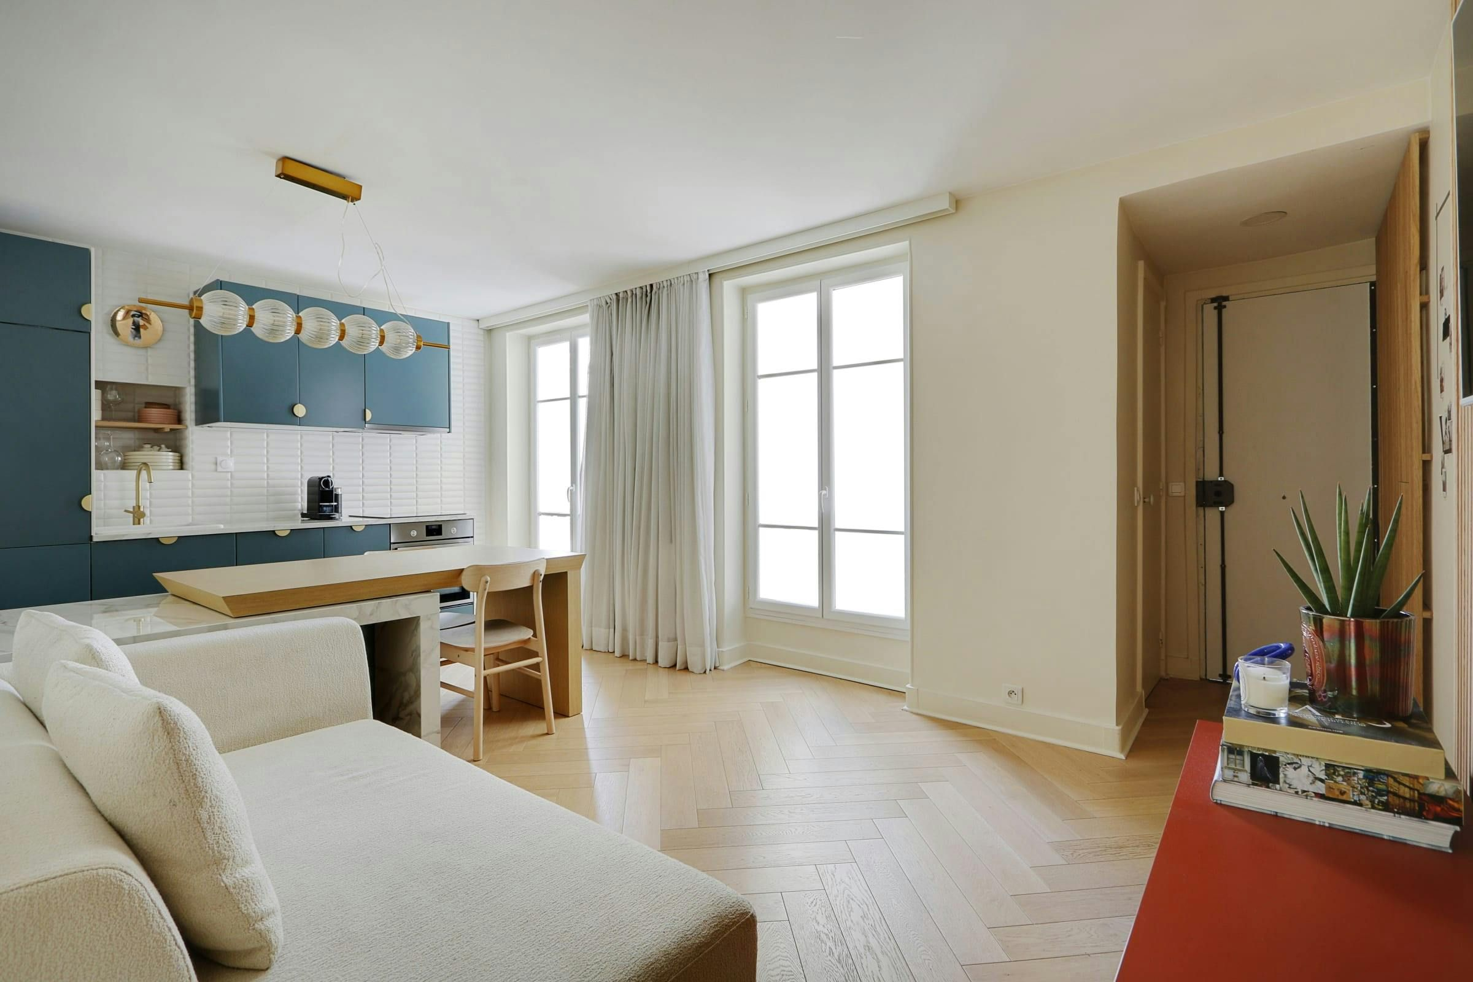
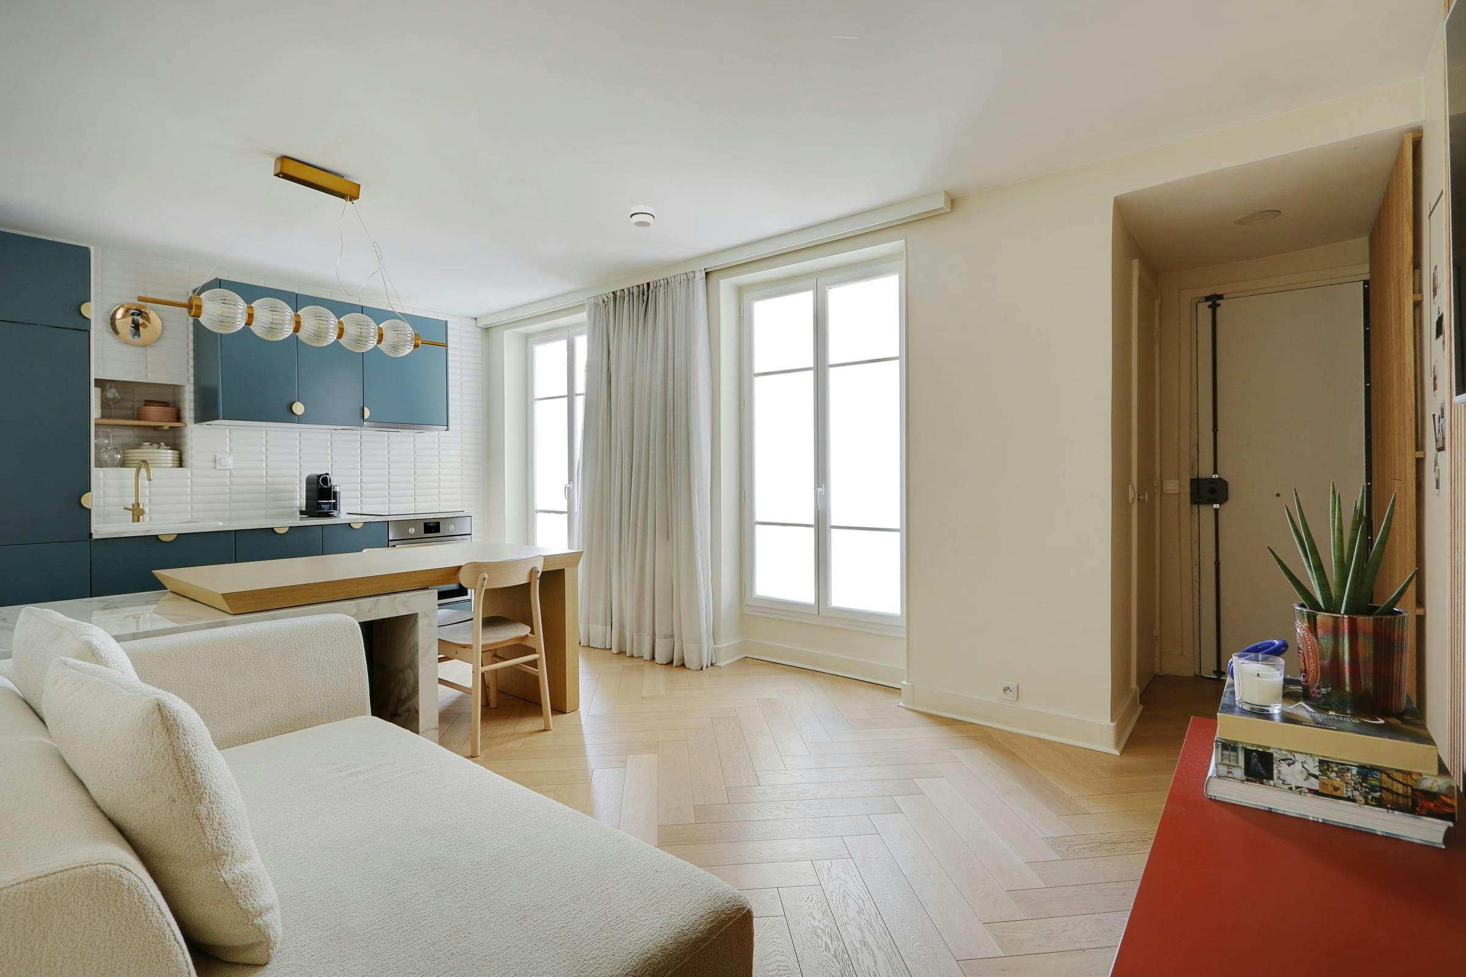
+ smoke detector [629,205,656,228]
